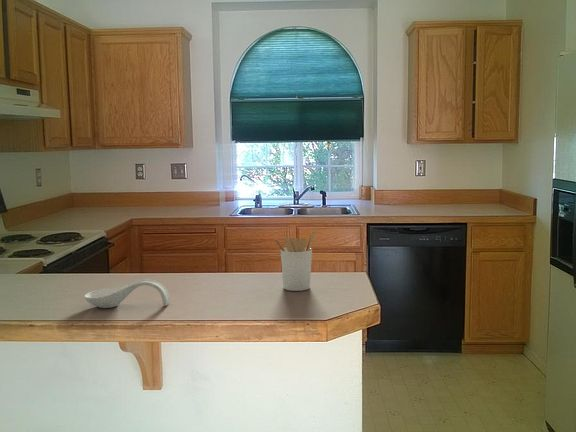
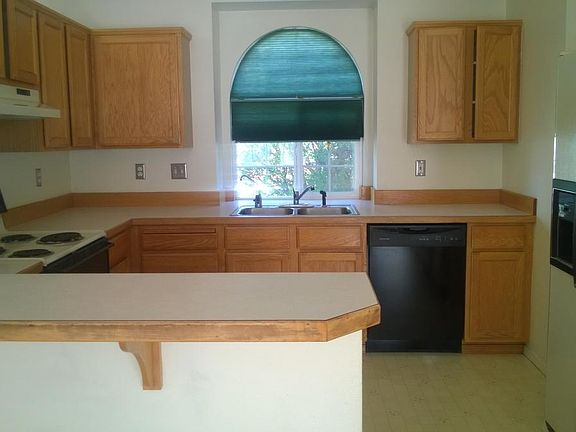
- utensil holder [273,229,316,292]
- spoon rest [83,278,171,309]
